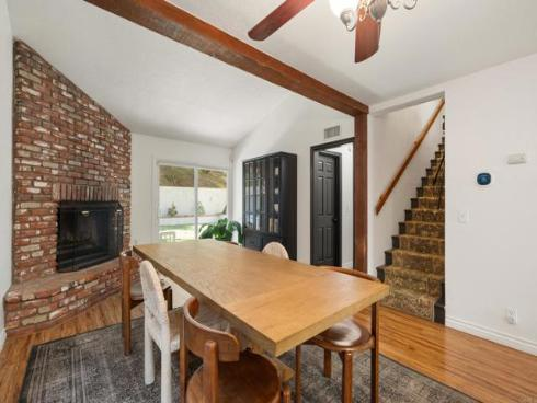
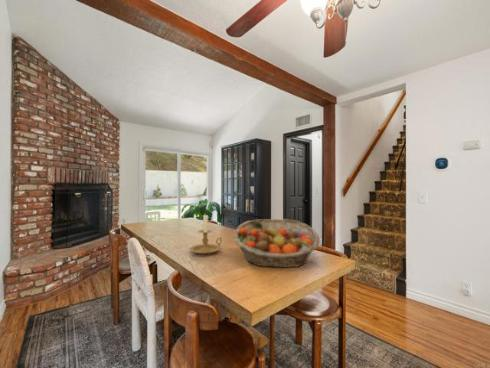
+ fruit basket [233,218,321,268]
+ candle holder [189,213,223,255]
